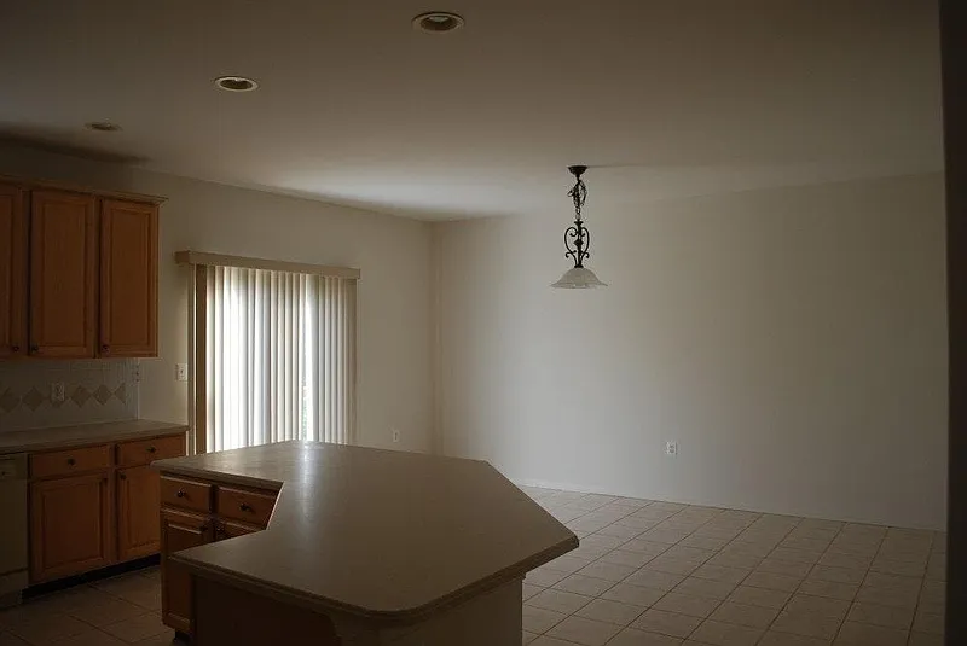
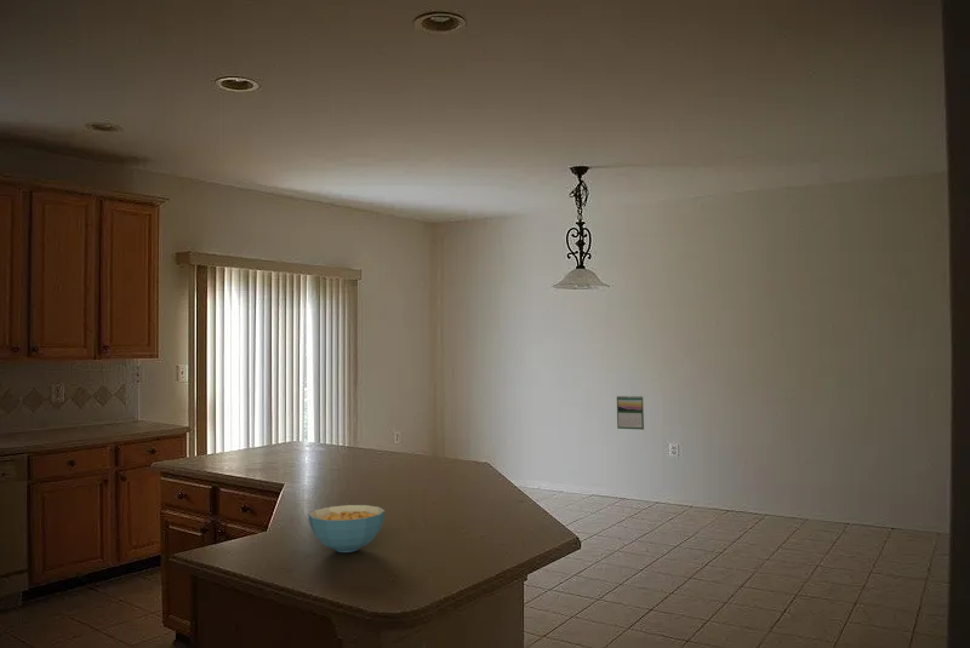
+ calendar [616,394,645,431]
+ cereal bowl [307,504,386,554]
